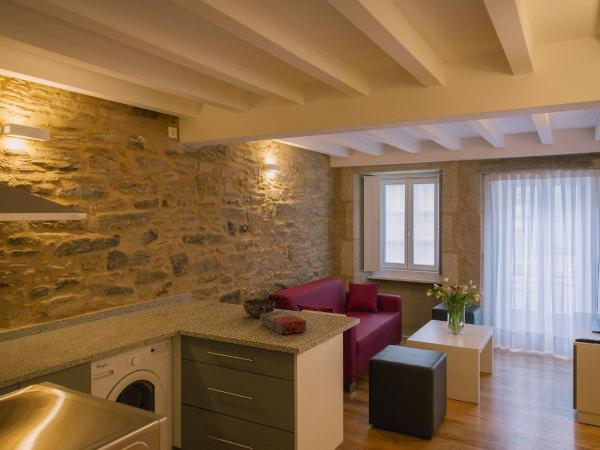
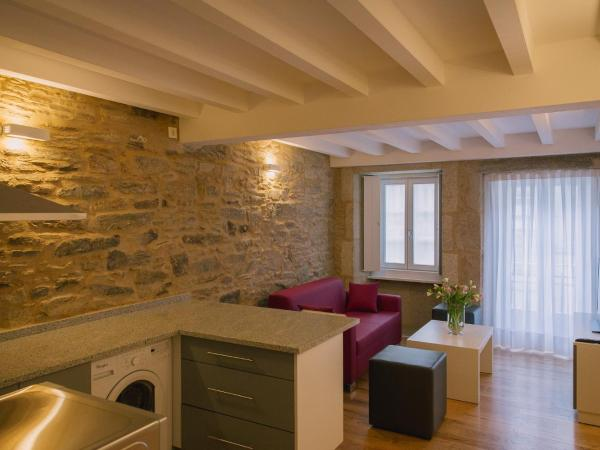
- macaroni box [259,310,308,335]
- bowl [243,298,276,318]
